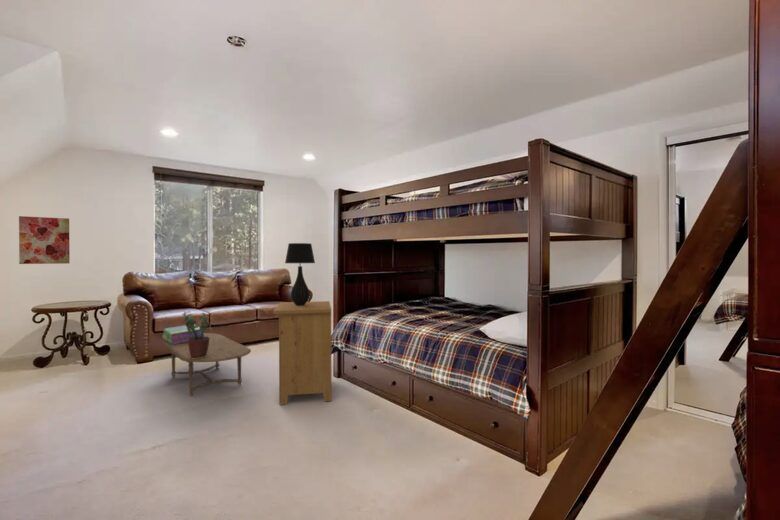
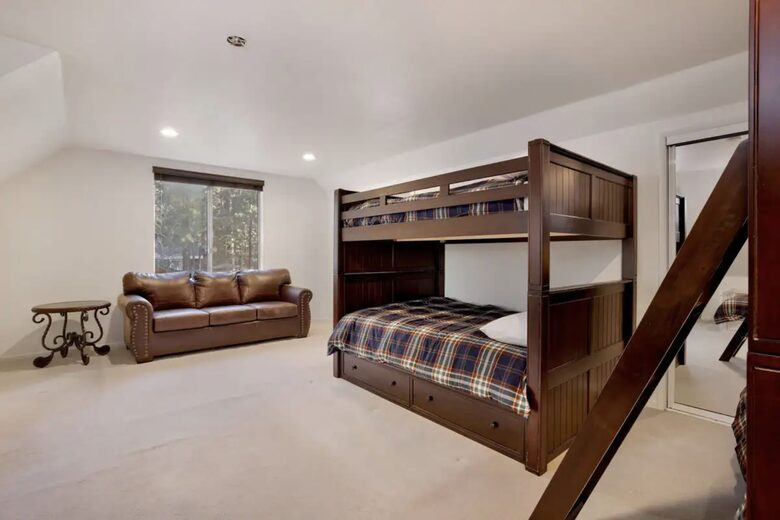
- coffee table [163,332,252,397]
- nightstand [273,300,333,406]
- stack of books [161,324,205,345]
- potted plant [181,310,212,359]
- table lamp [284,242,316,306]
- wall art [18,215,71,265]
